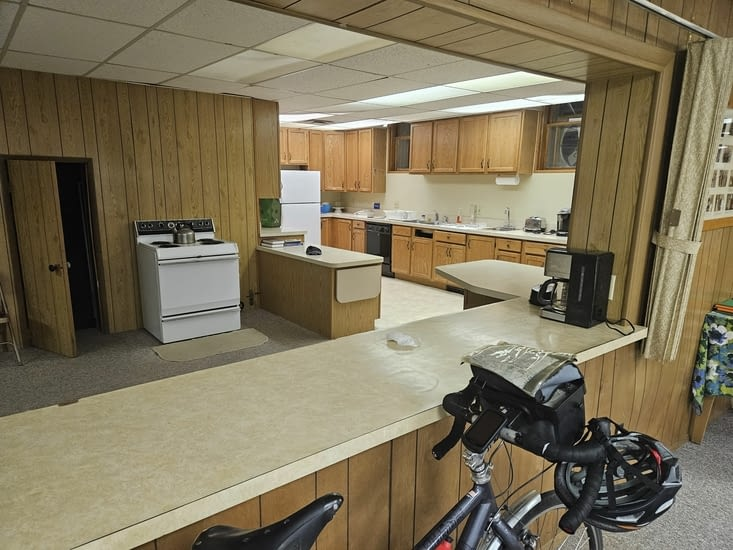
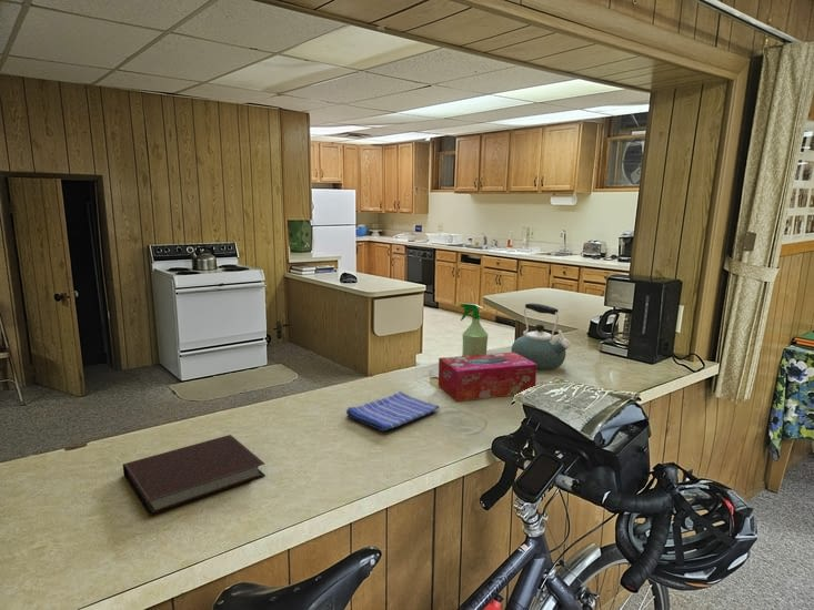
+ tissue box [438,352,537,403]
+ spray bottle [460,303,489,356]
+ dish towel [345,390,441,433]
+ notebook [122,434,267,517]
+ kettle [510,303,572,372]
